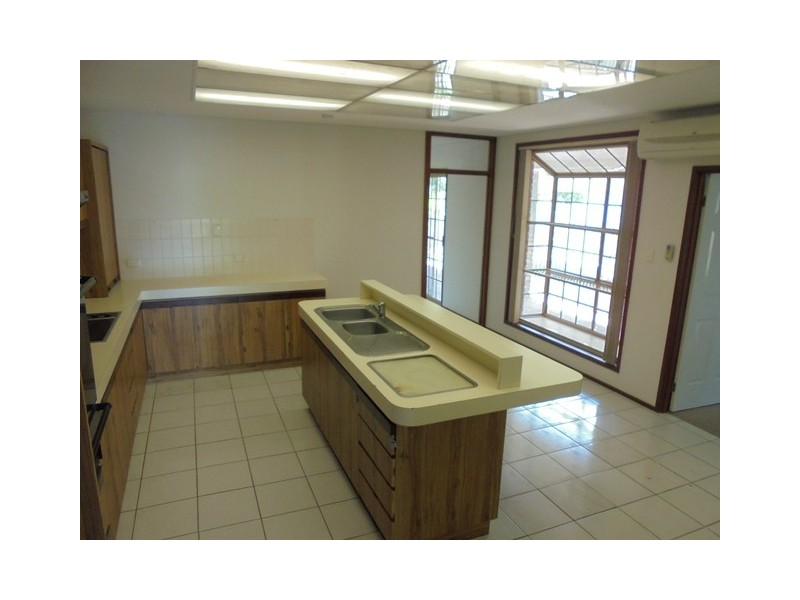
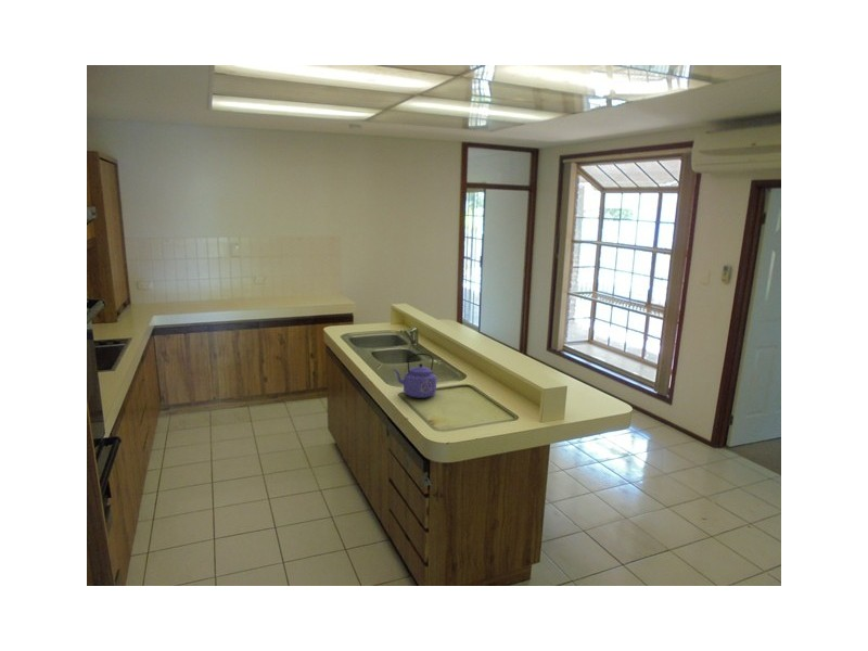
+ kettle [393,353,438,399]
